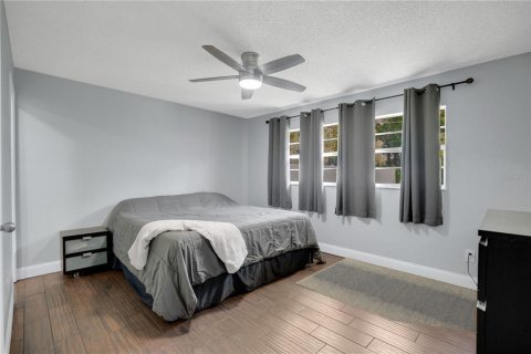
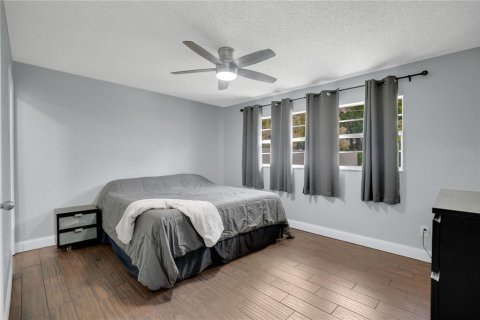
- rug [294,257,478,333]
